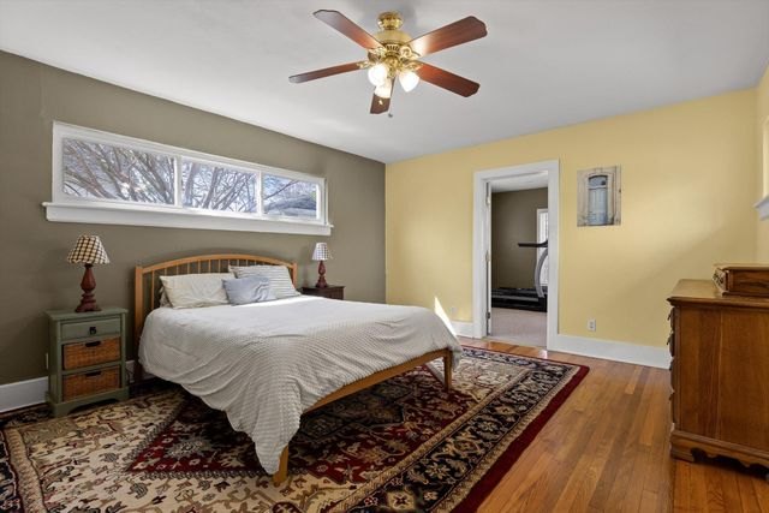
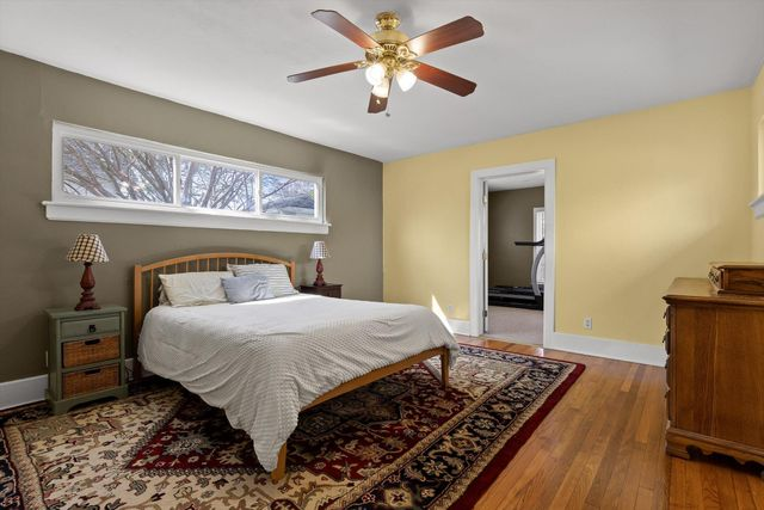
- wall art [576,165,622,228]
